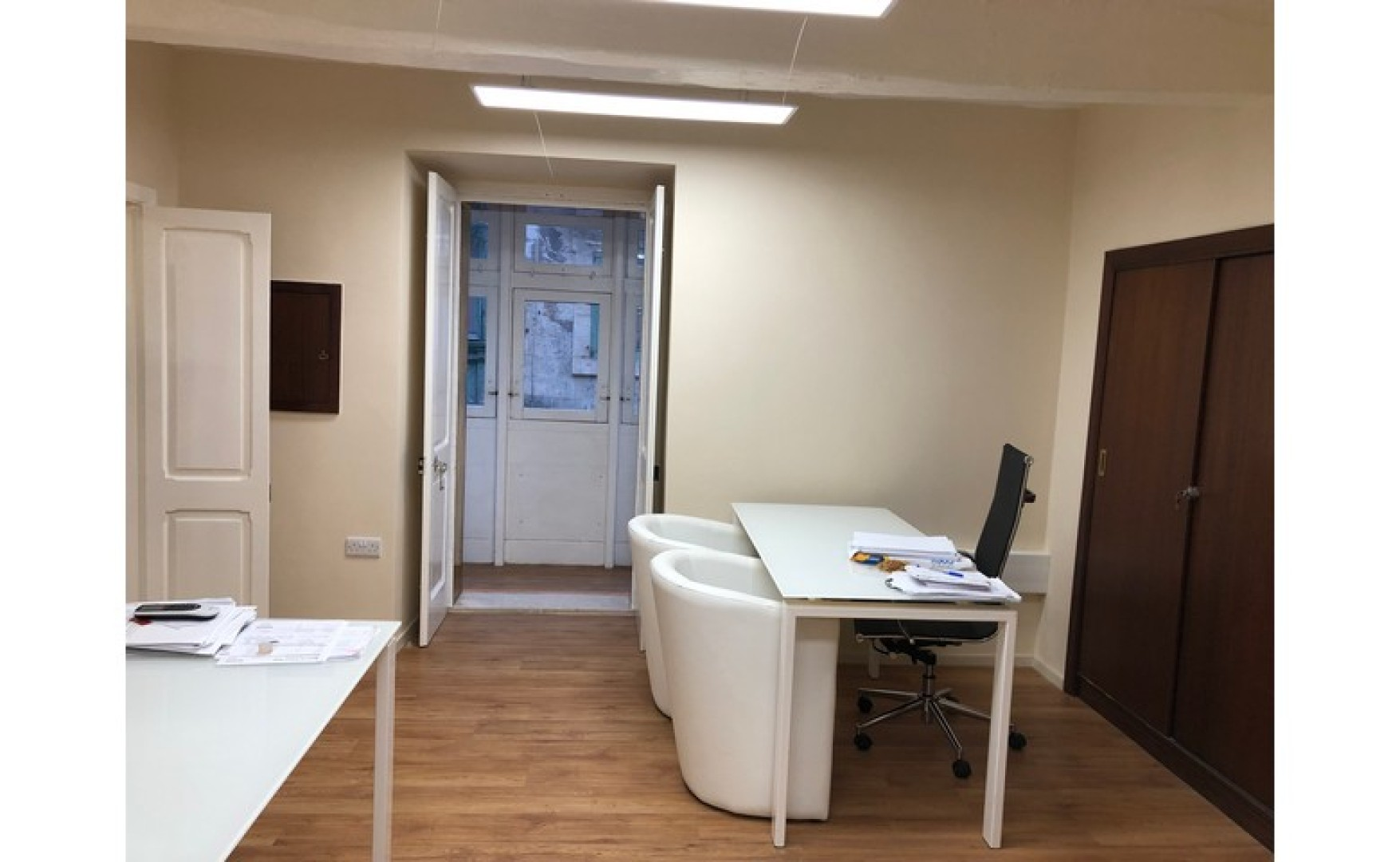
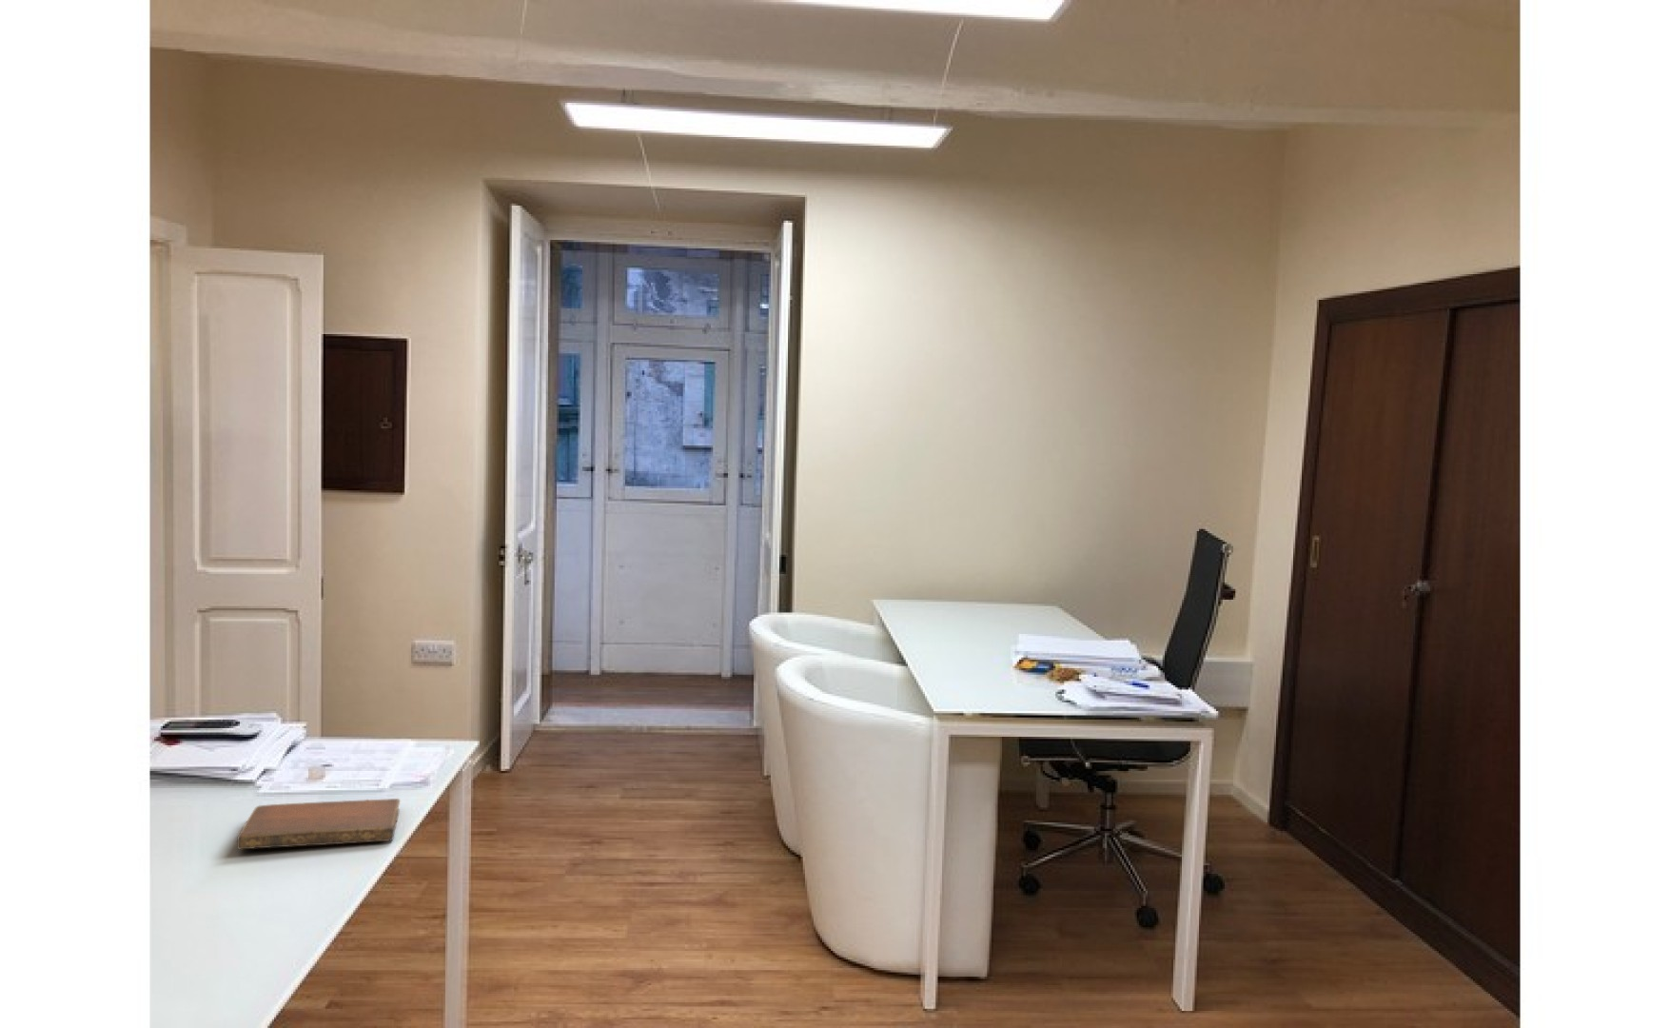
+ notebook [236,798,401,850]
